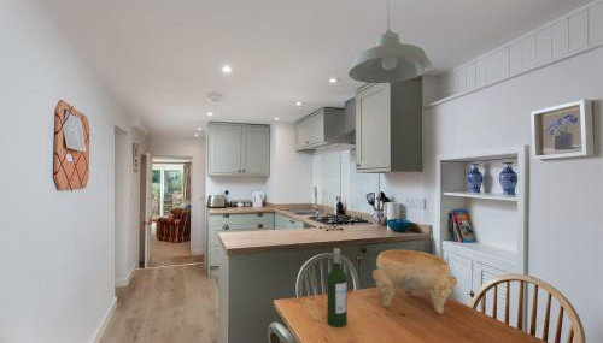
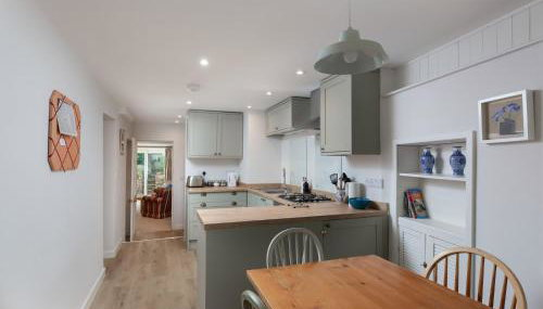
- decorative bowl [371,249,458,315]
- wine bottle [326,247,349,329]
